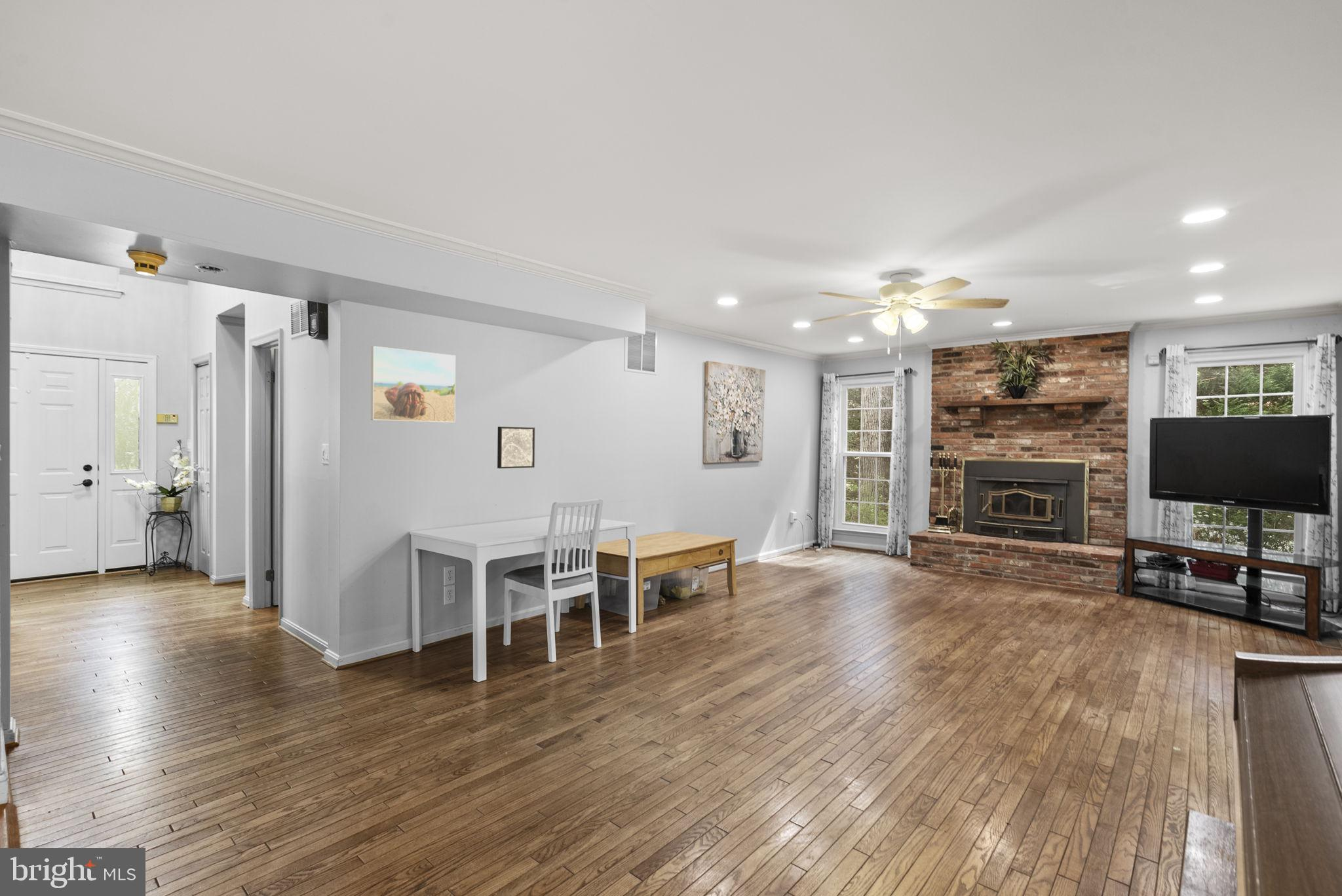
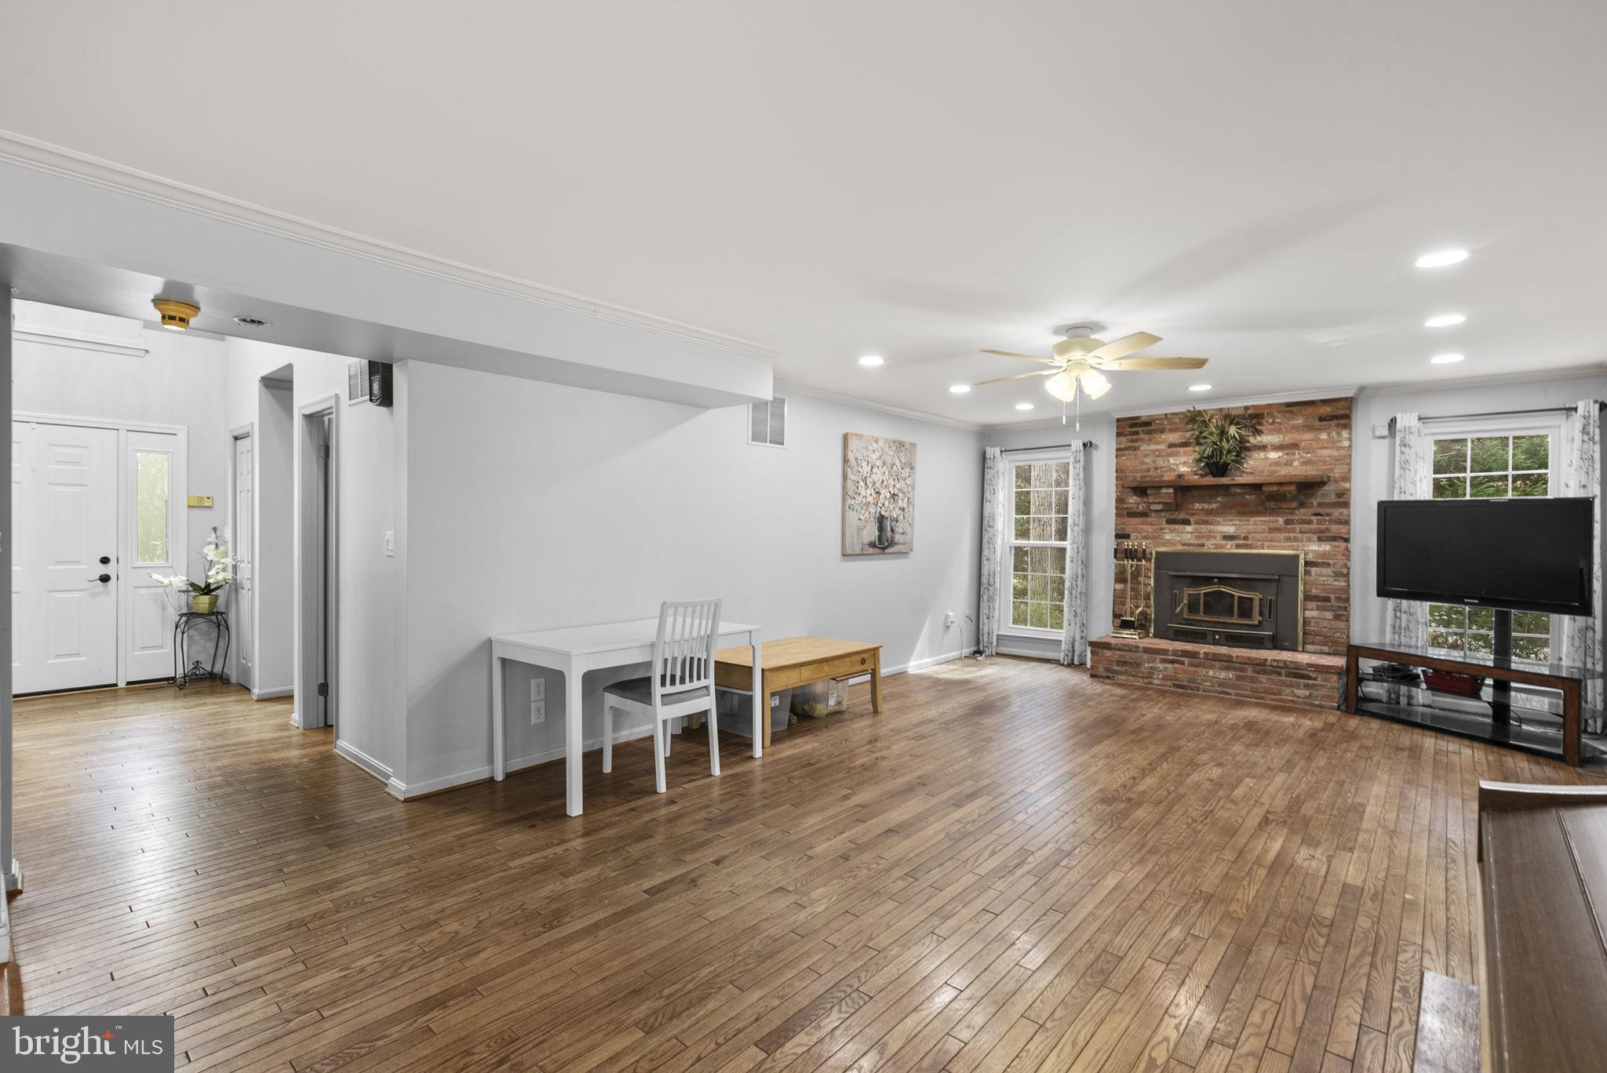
- wall art [497,426,535,469]
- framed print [370,345,456,423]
